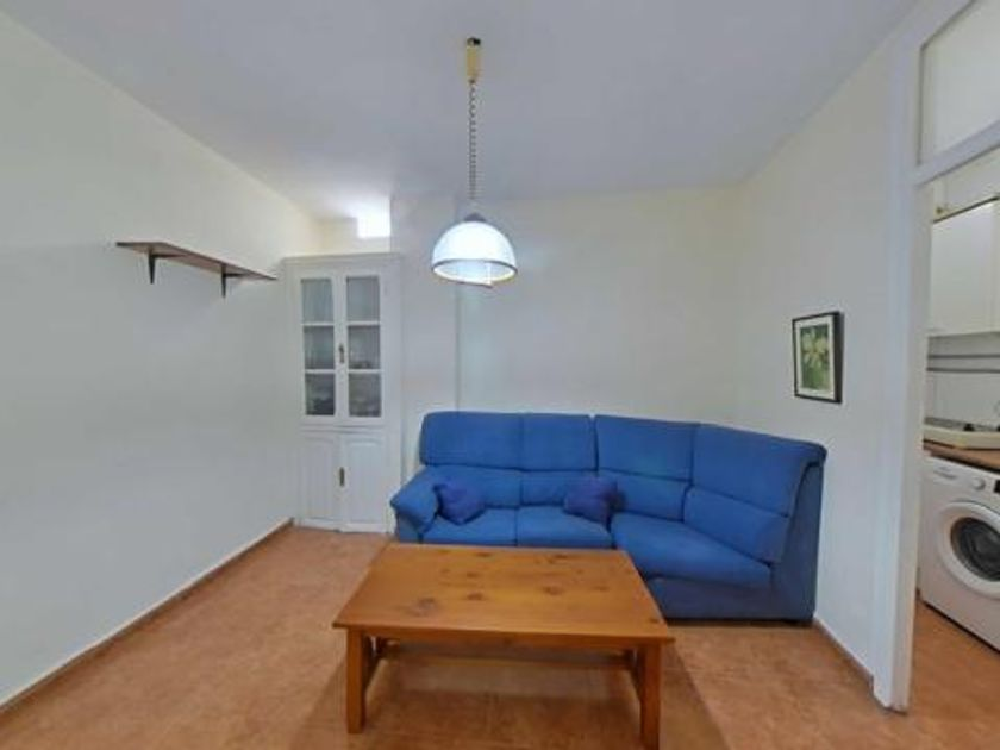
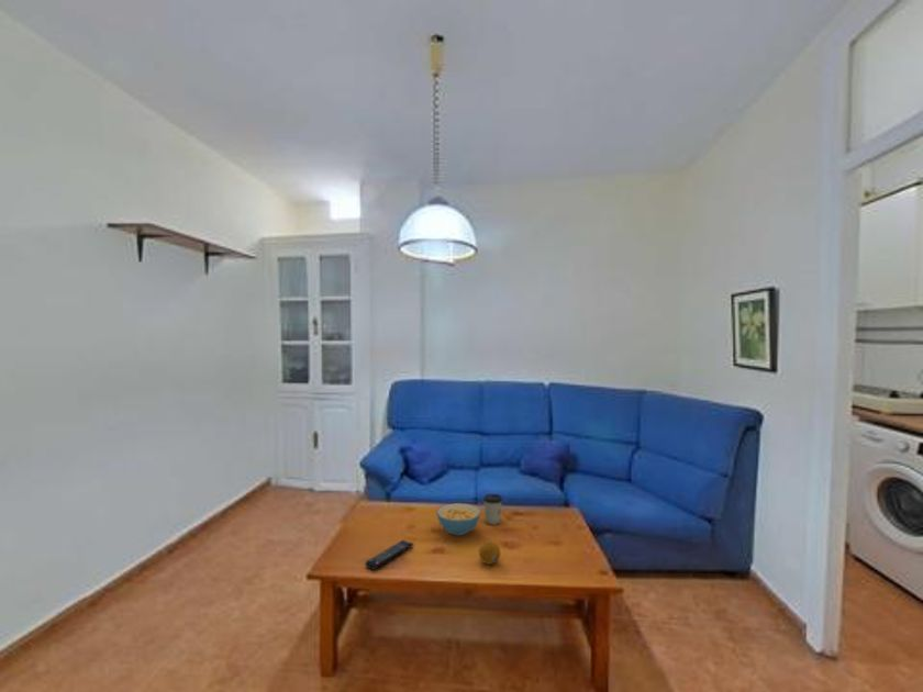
+ cup [482,493,503,526]
+ cereal bowl [436,502,481,537]
+ remote control [365,539,414,571]
+ fruit [478,540,501,566]
